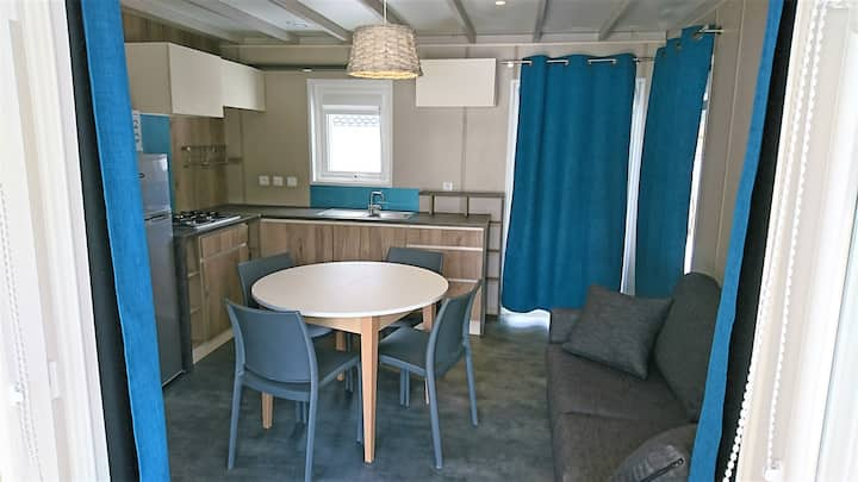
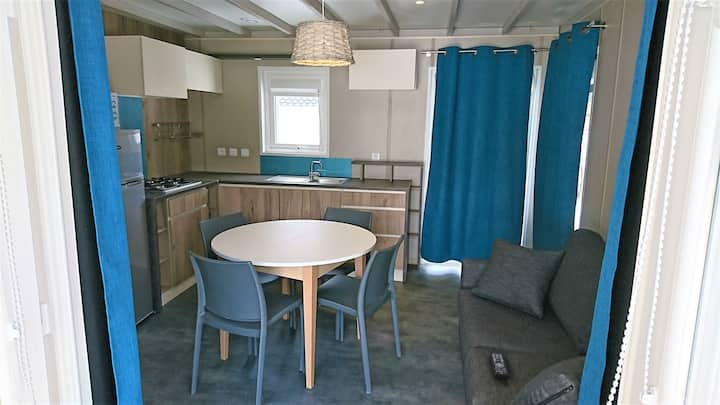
+ remote control [489,349,510,380]
